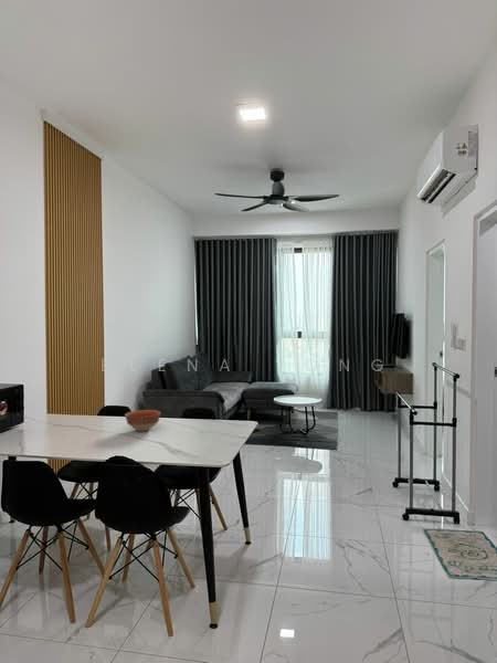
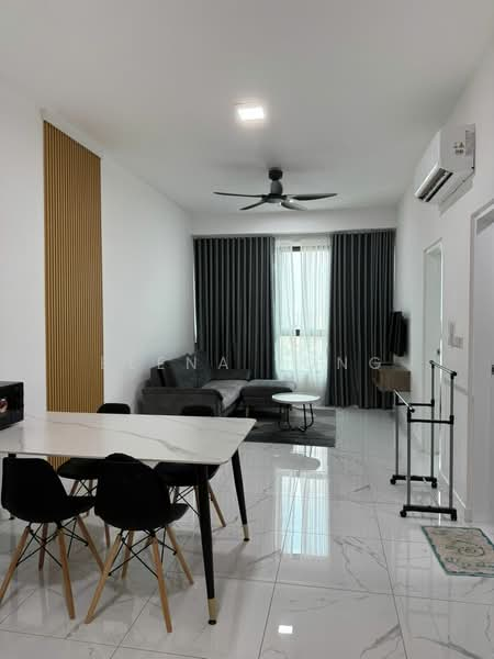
- bowl [124,409,162,432]
